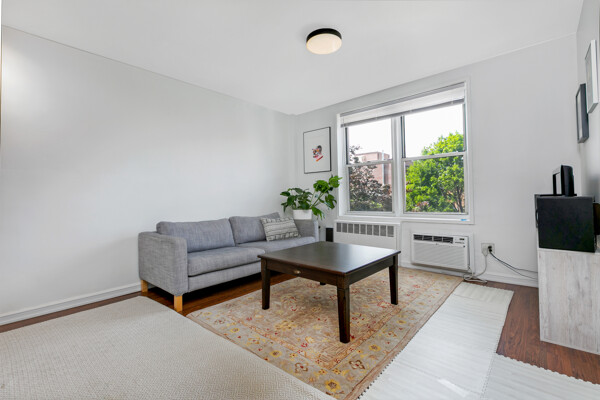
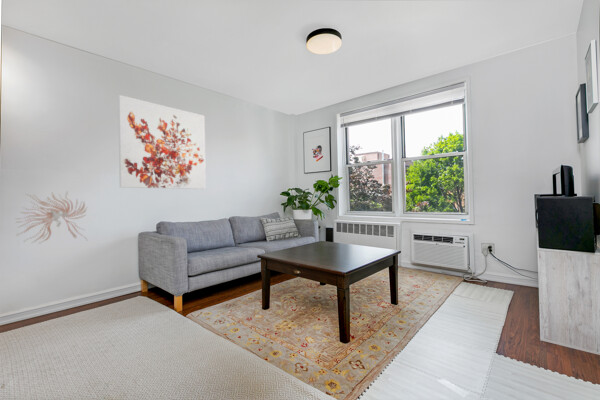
+ wall art [117,94,207,190]
+ wall sculpture [14,191,88,245]
